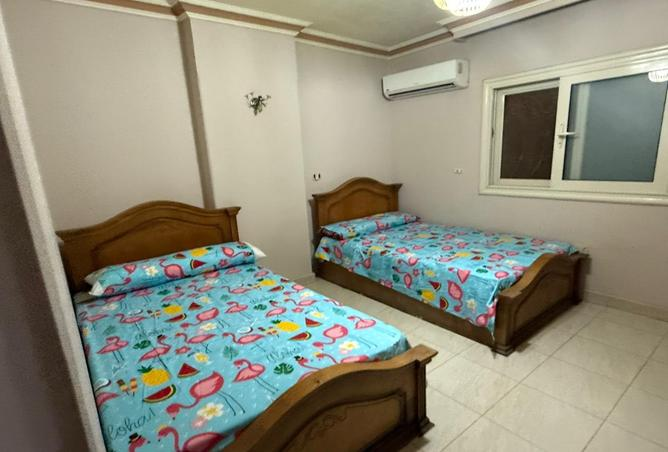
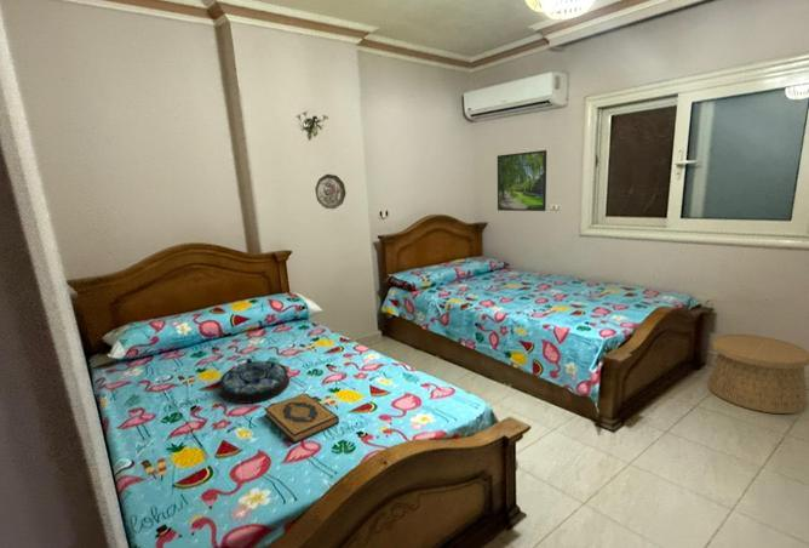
+ serving tray [218,356,291,405]
+ hardback book [263,392,340,445]
+ basket [706,333,809,415]
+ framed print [497,149,547,212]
+ decorative plate [314,173,348,210]
